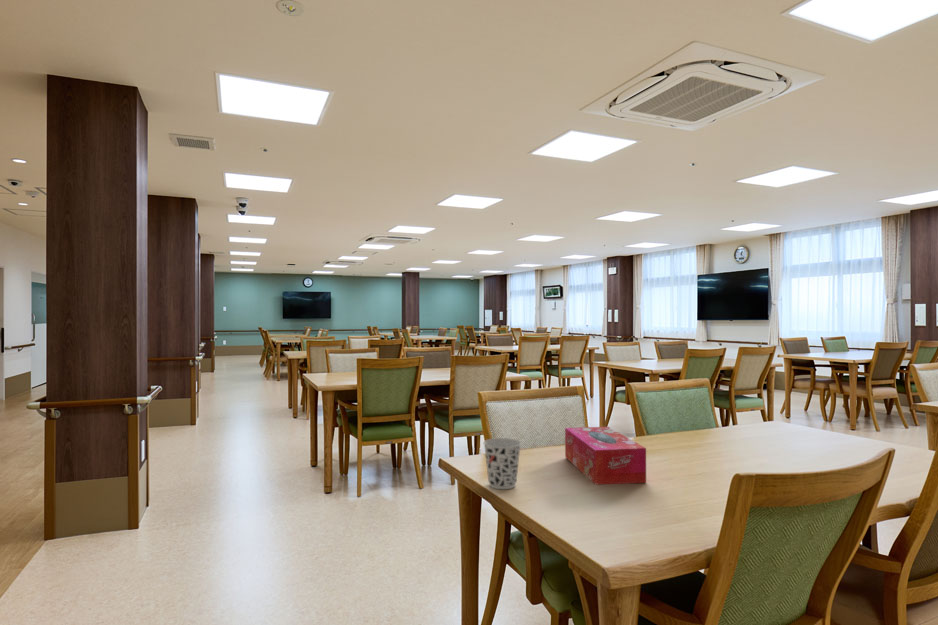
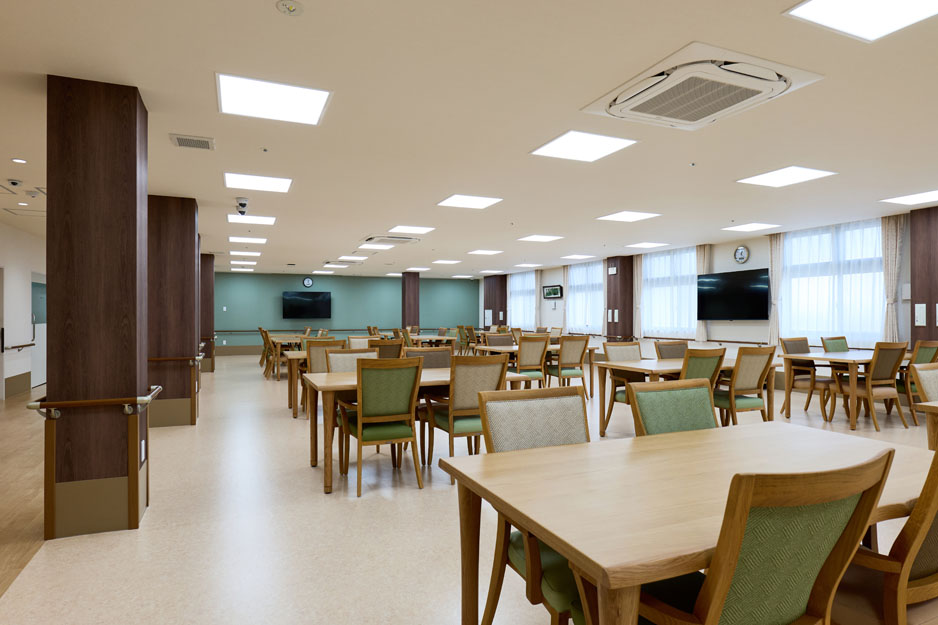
- cup [482,437,522,490]
- tissue box [564,426,647,486]
